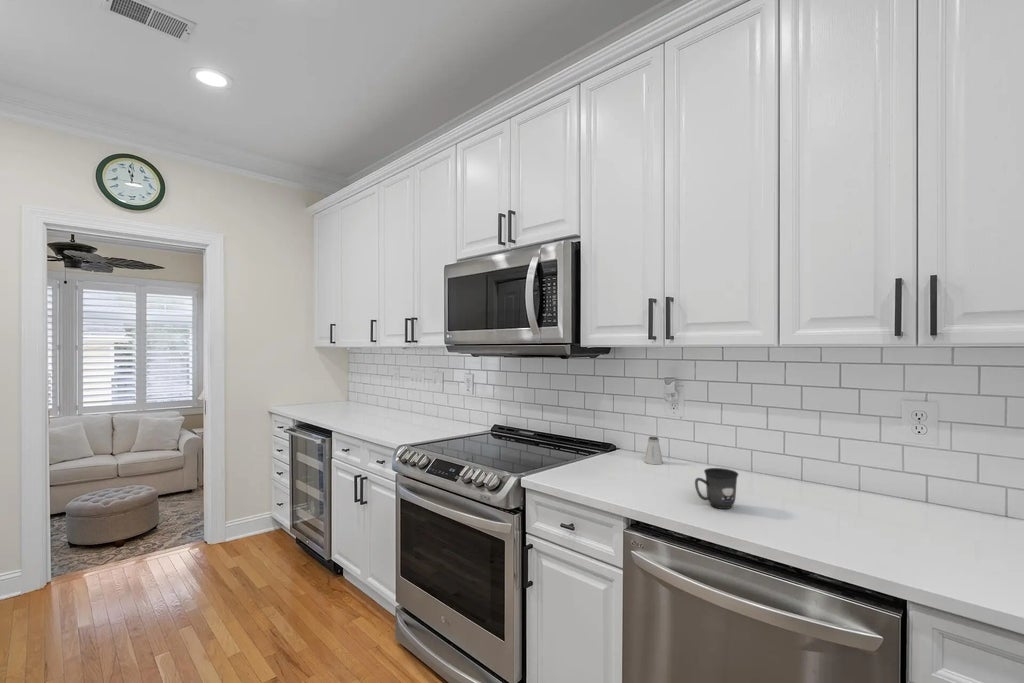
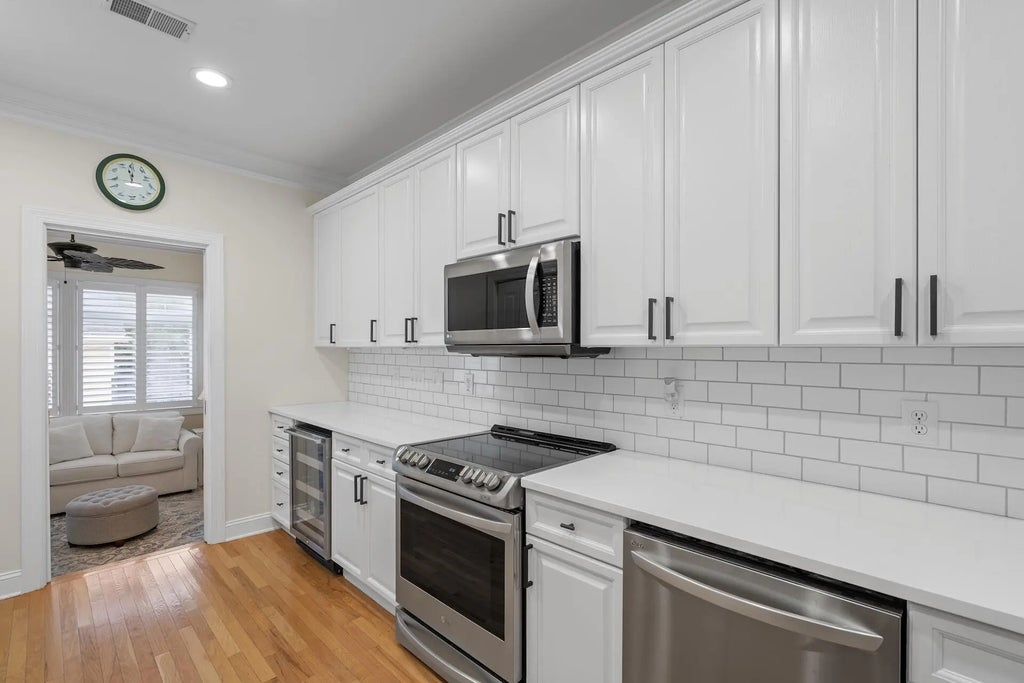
- mug [694,467,739,510]
- saltshaker [643,436,664,465]
